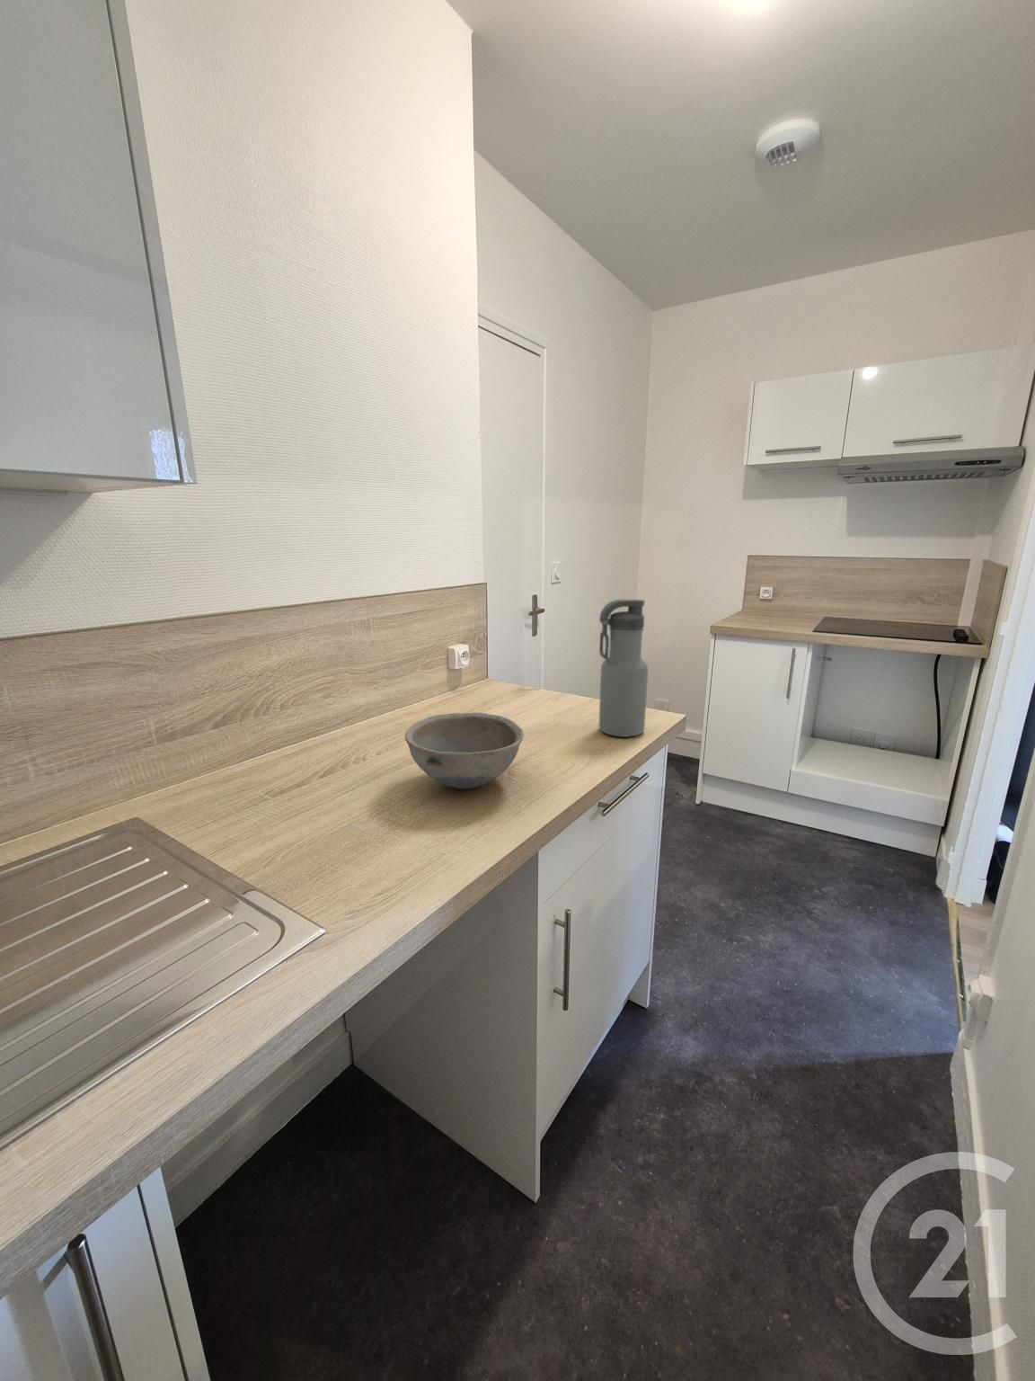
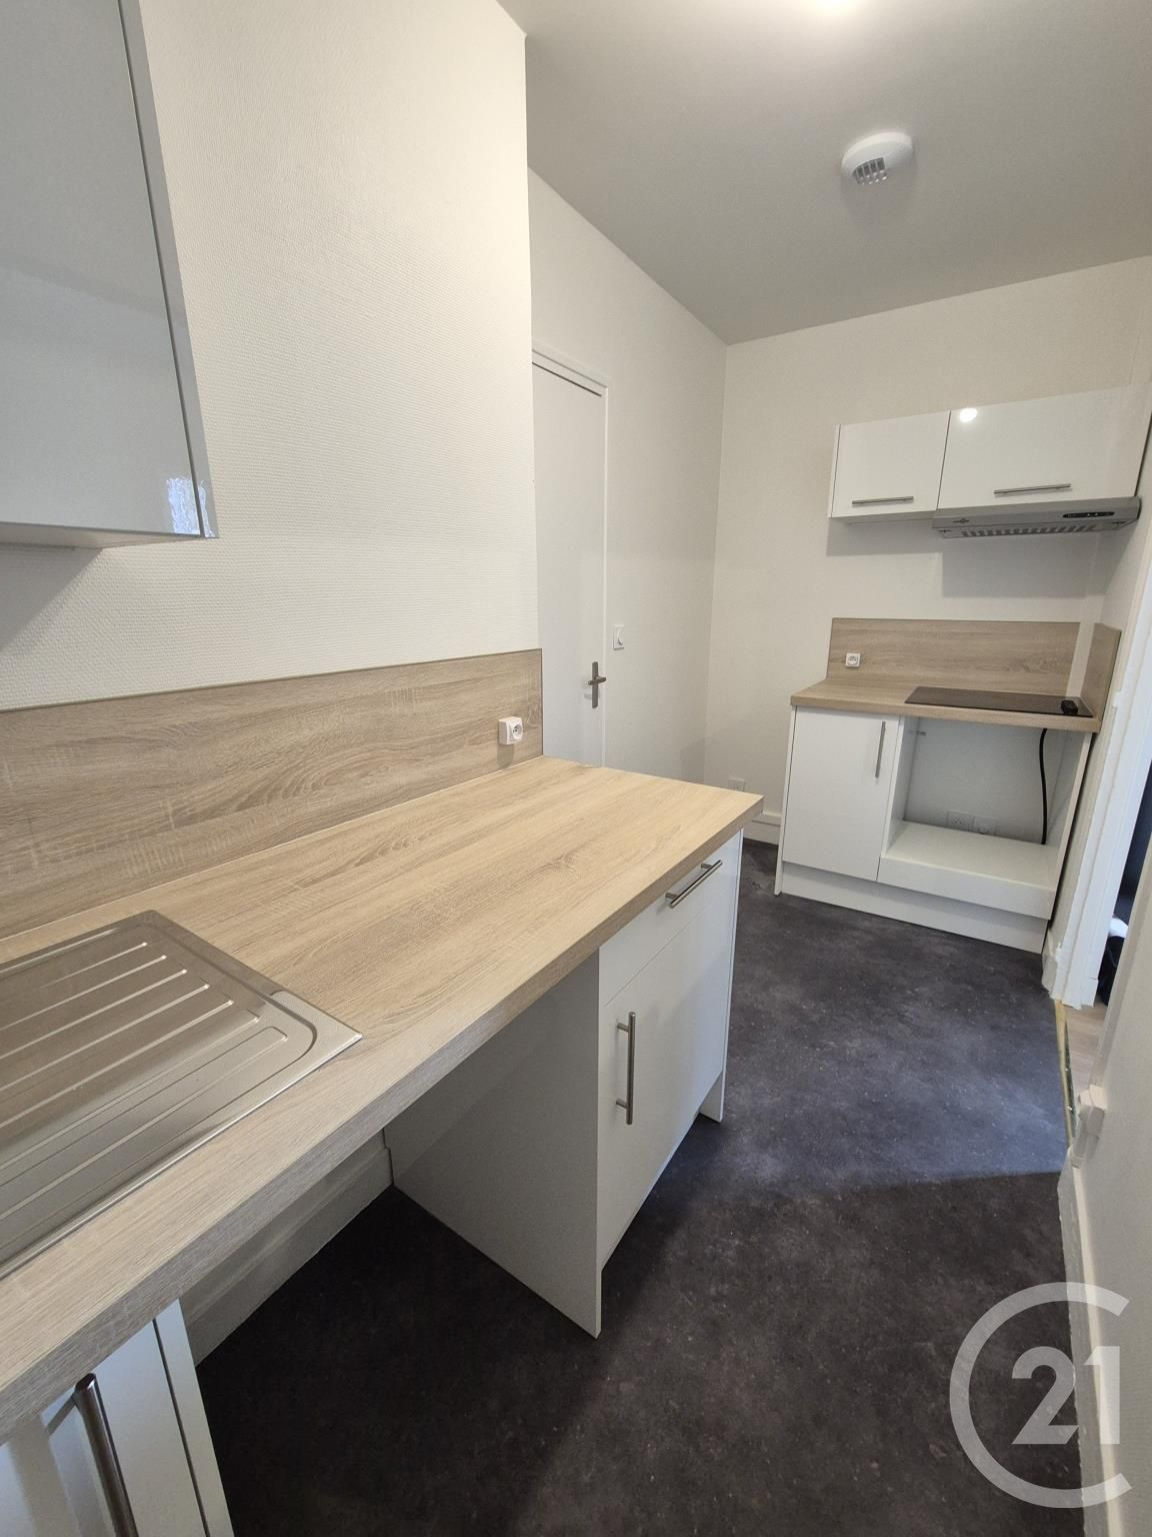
- water bottle [598,599,649,738]
- bowl [404,712,525,789]
